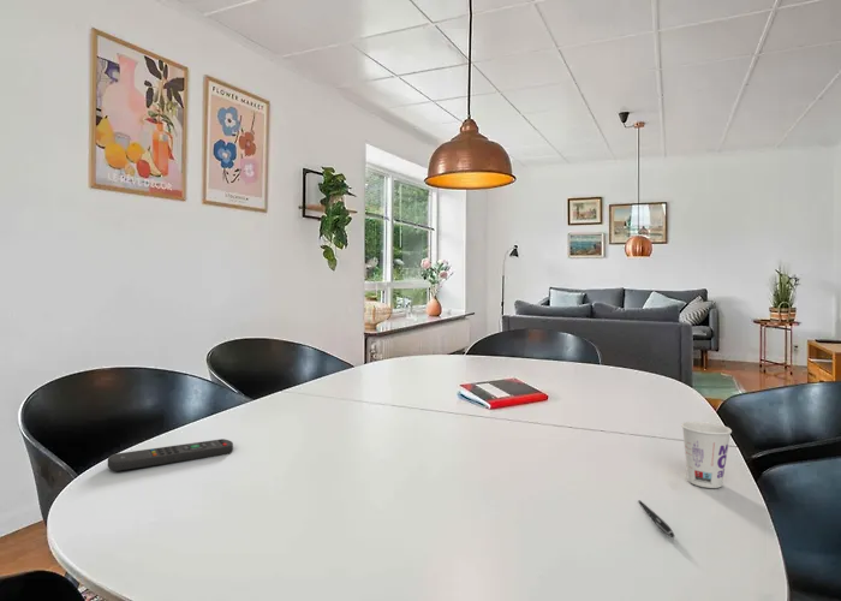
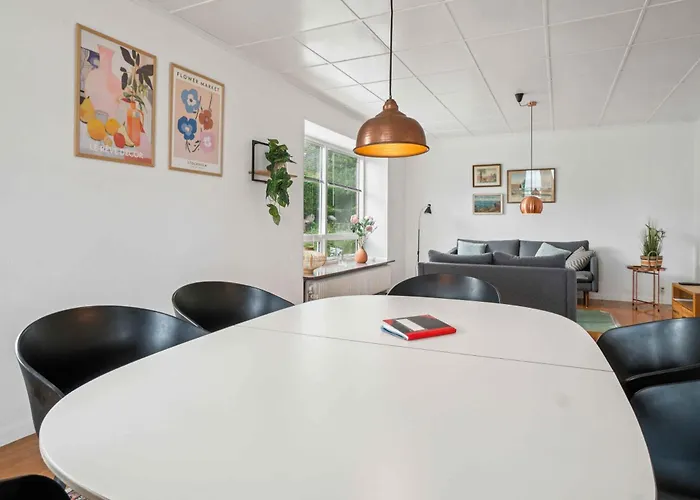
- cup [680,421,733,489]
- pen [638,499,675,538]
- remote control [107,438,234,472]
